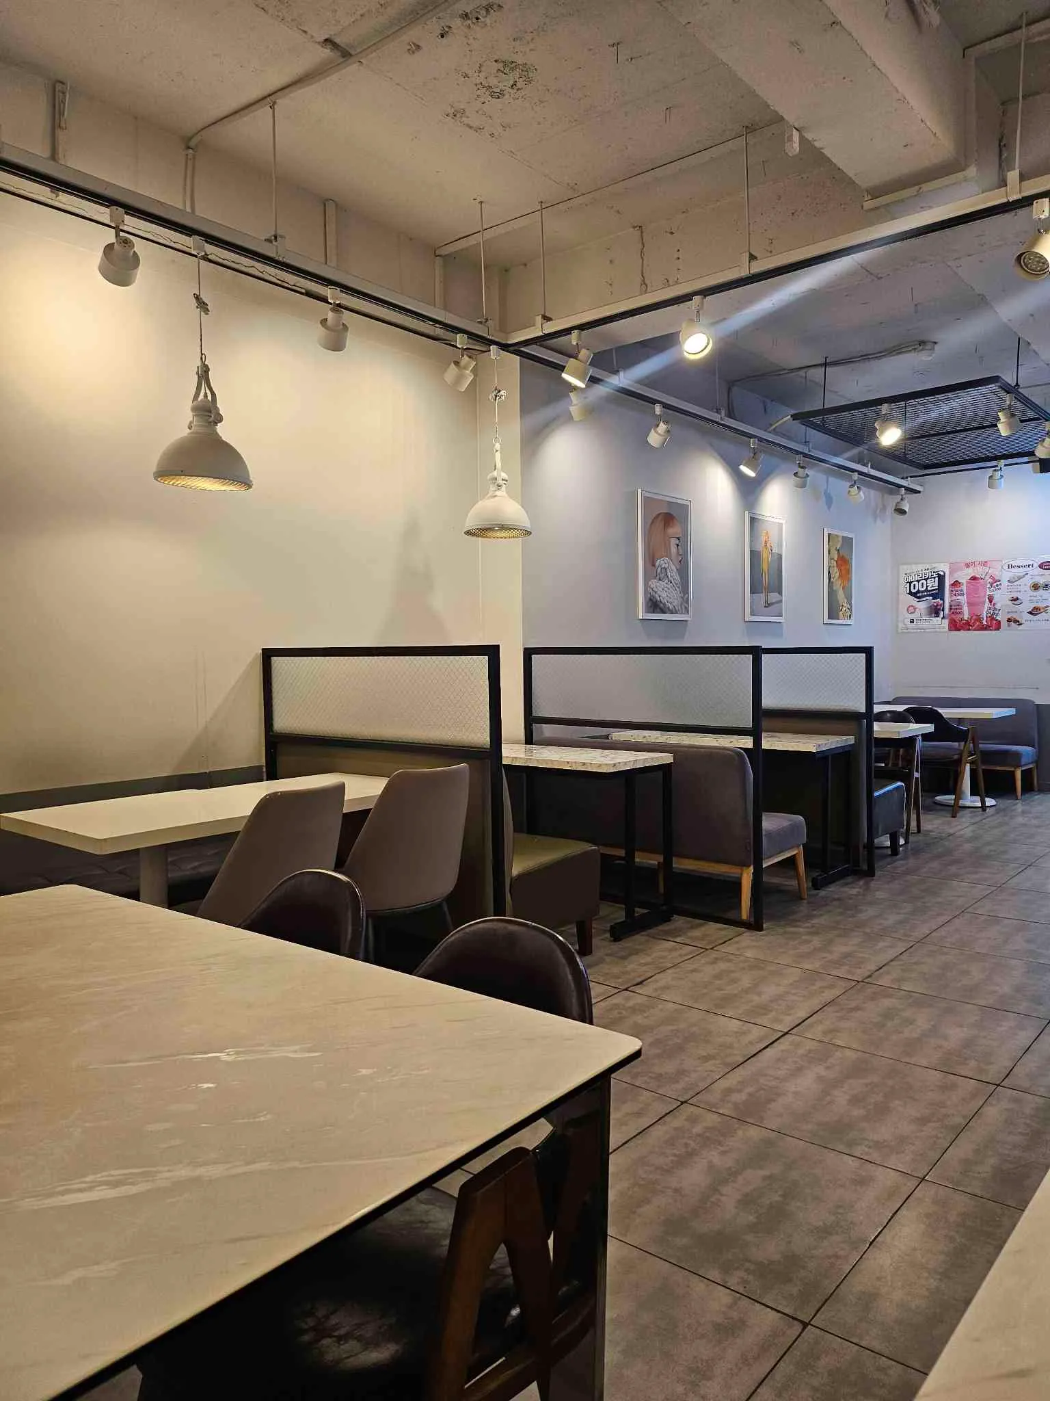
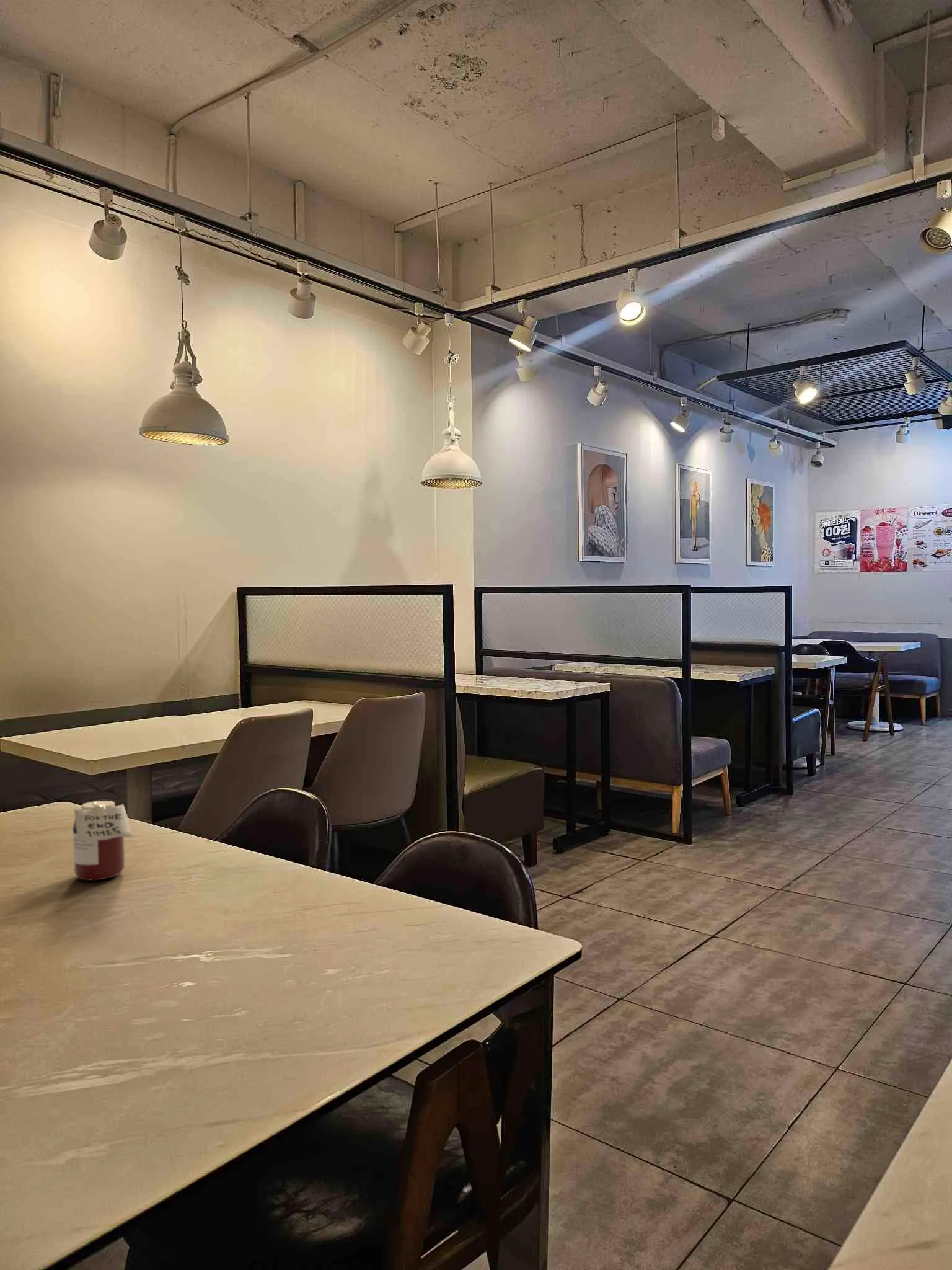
+ jar [72,800,133,881]
